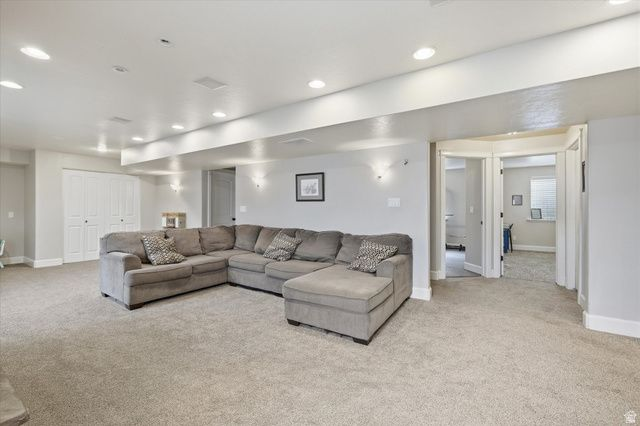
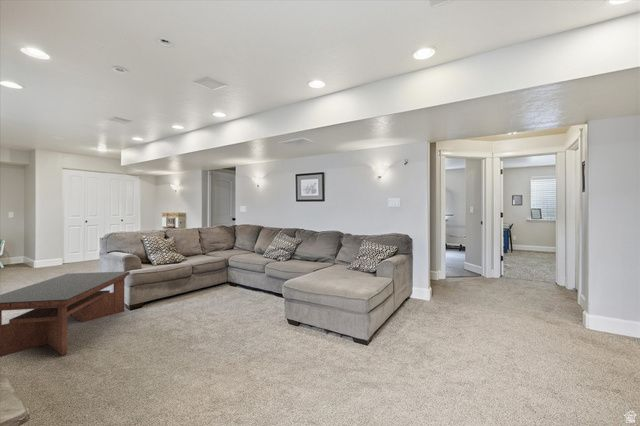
+ coffee table [0,270,131,358]
